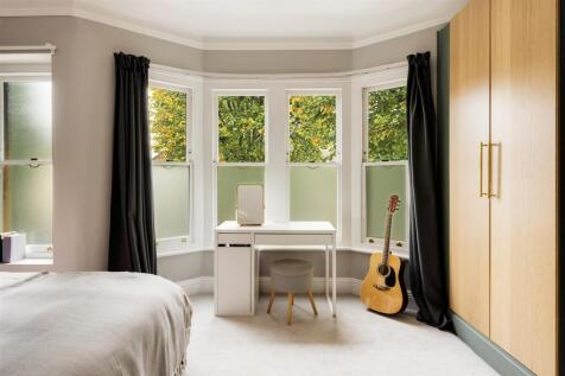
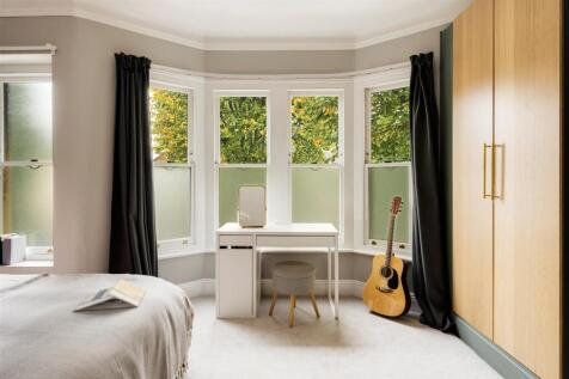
+ brochure [73,277,147,312]
